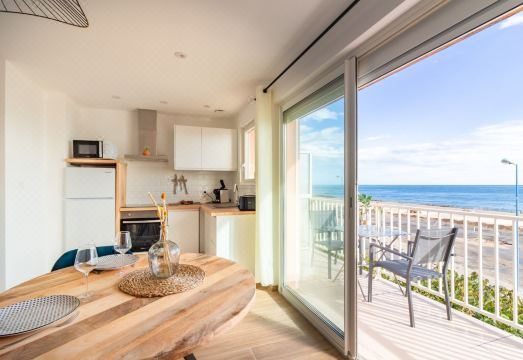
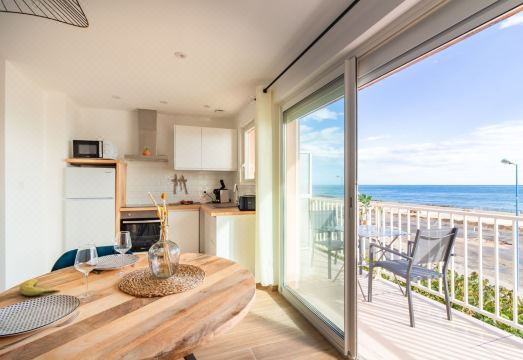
+ banana [18,278,61,298]
